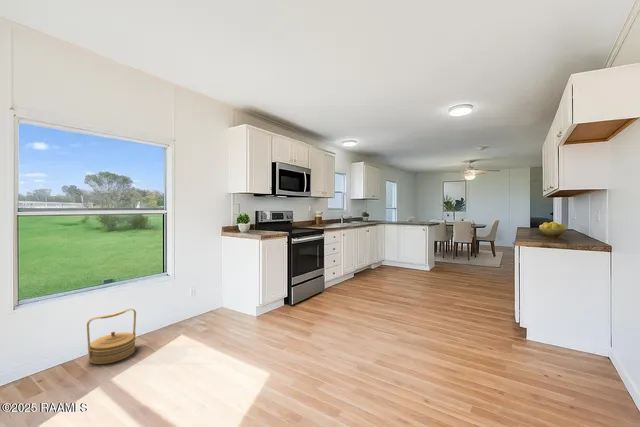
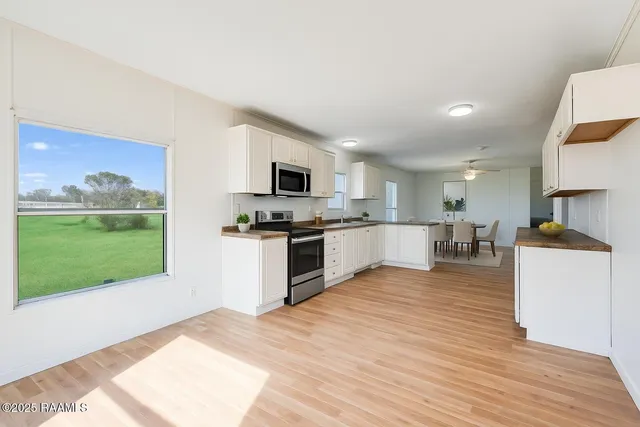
- basket [86,308,137,365]
